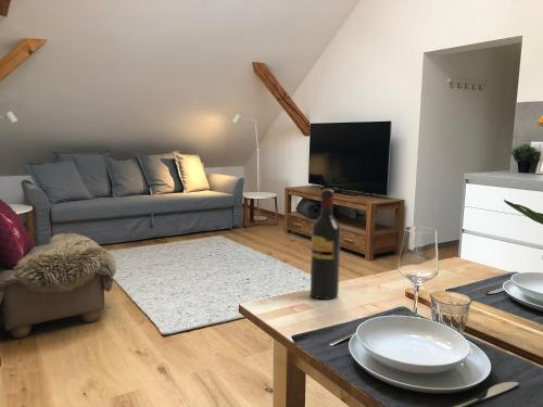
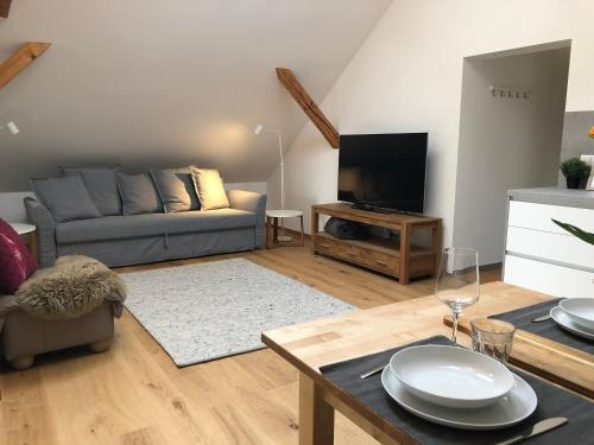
- wine bottle [310,188,342,301]
